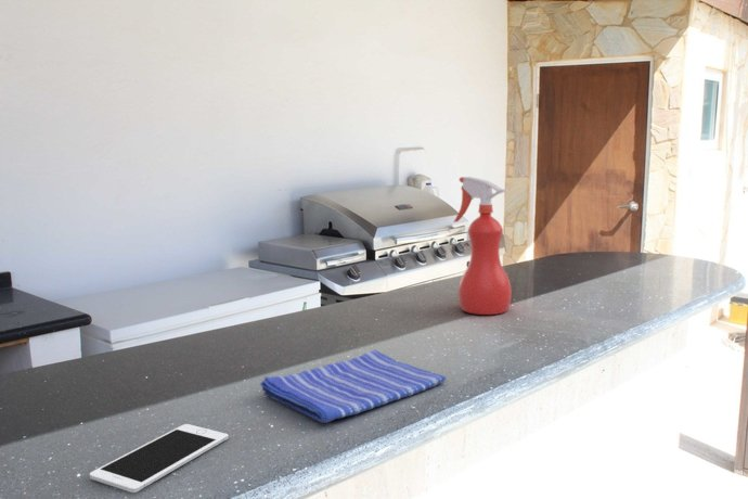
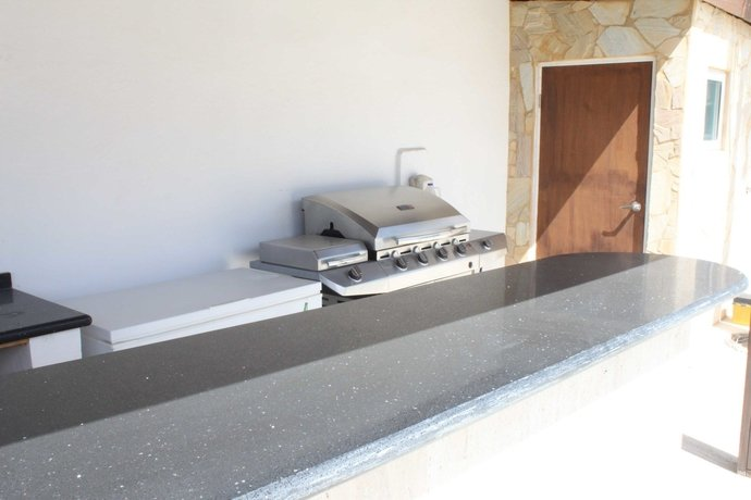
- dish towel [259,349,447,424]
- cell phone [89,423,230,494]
- spray bottle [452,176,513,316]
